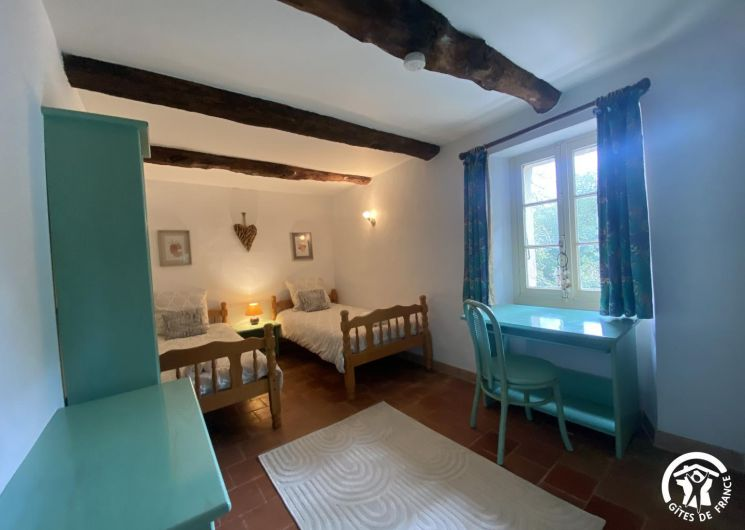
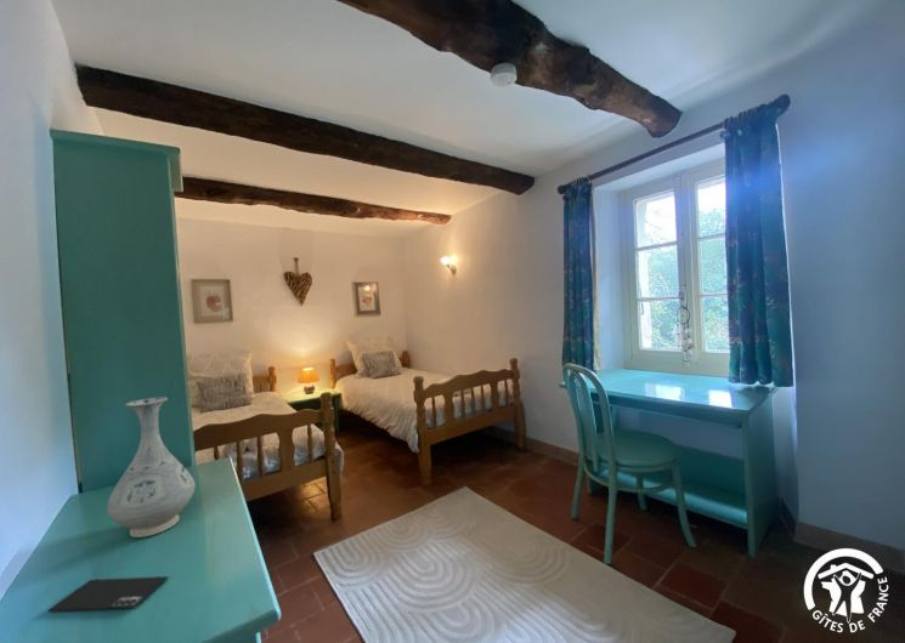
+ smartphone [47,575,169,613]
+ vase [106,396,196,539]
